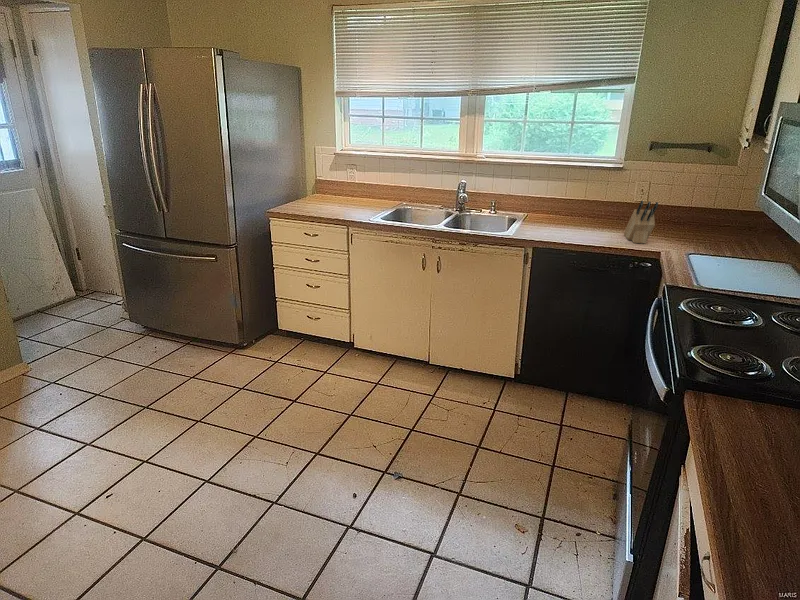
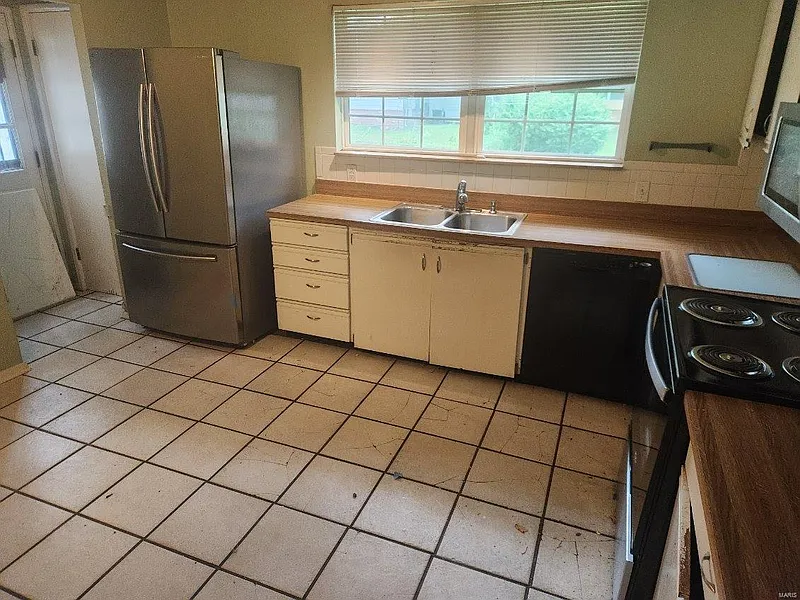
- knife block [623,200,659,244]
